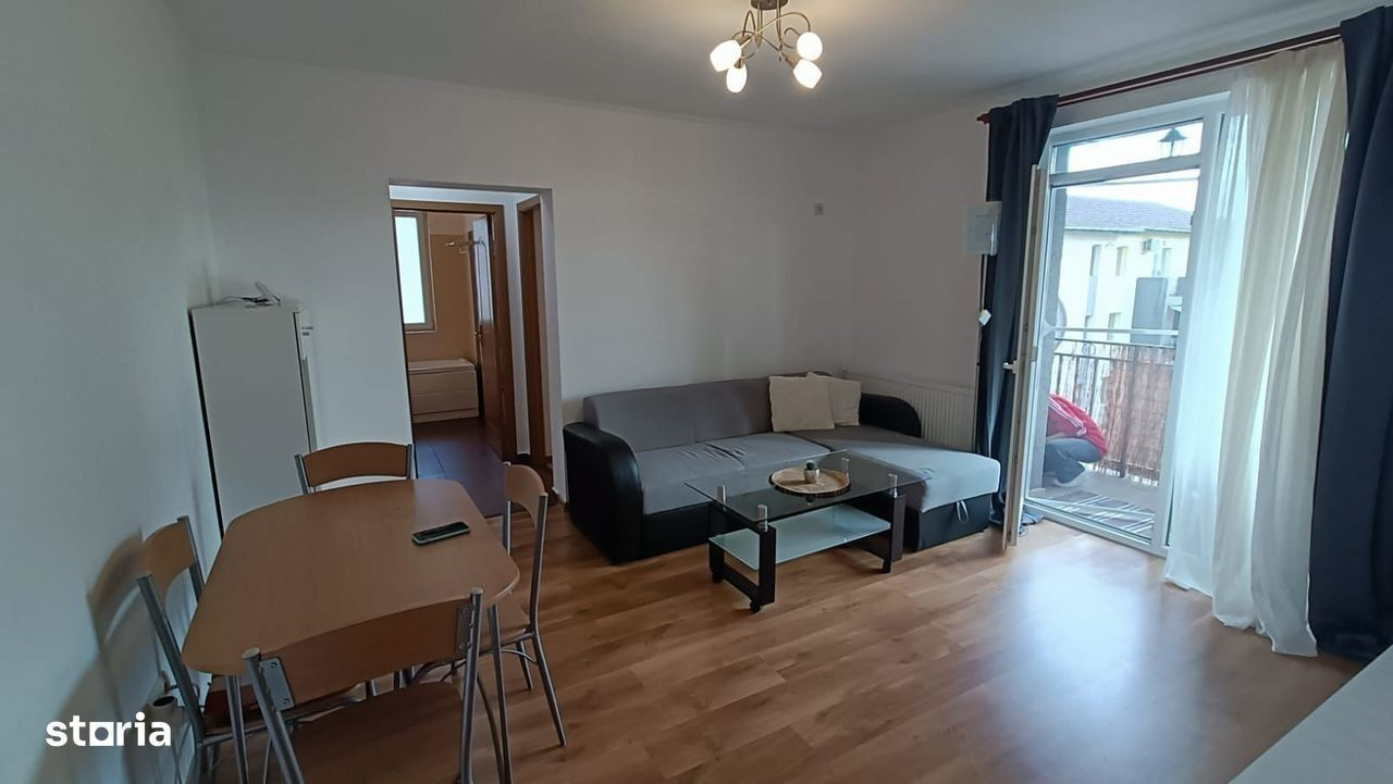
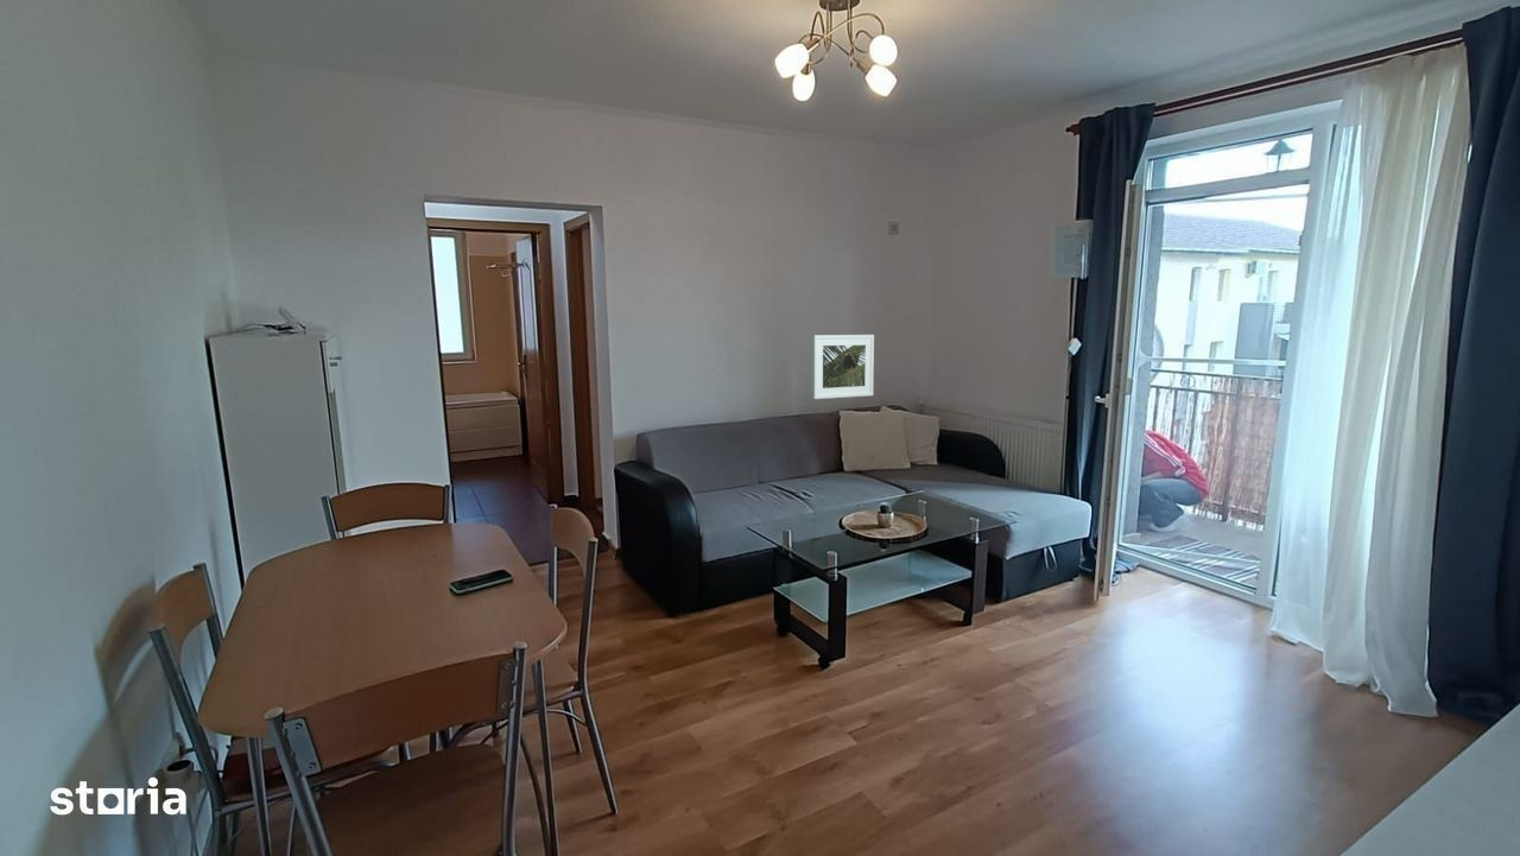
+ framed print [811,334,875,400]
